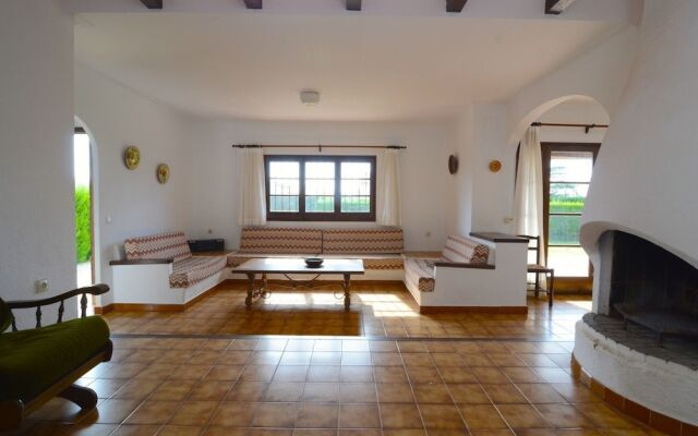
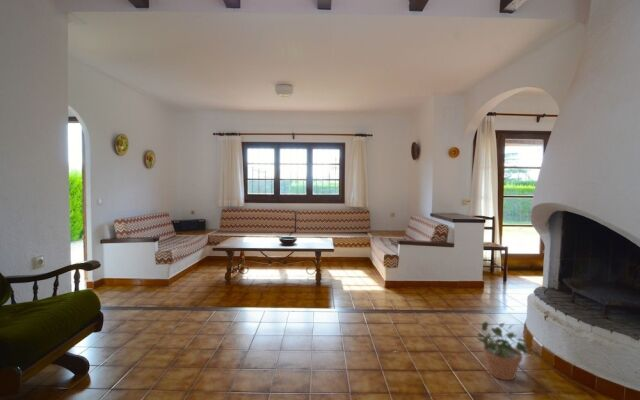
+ potted plant [476,320,532,381]
